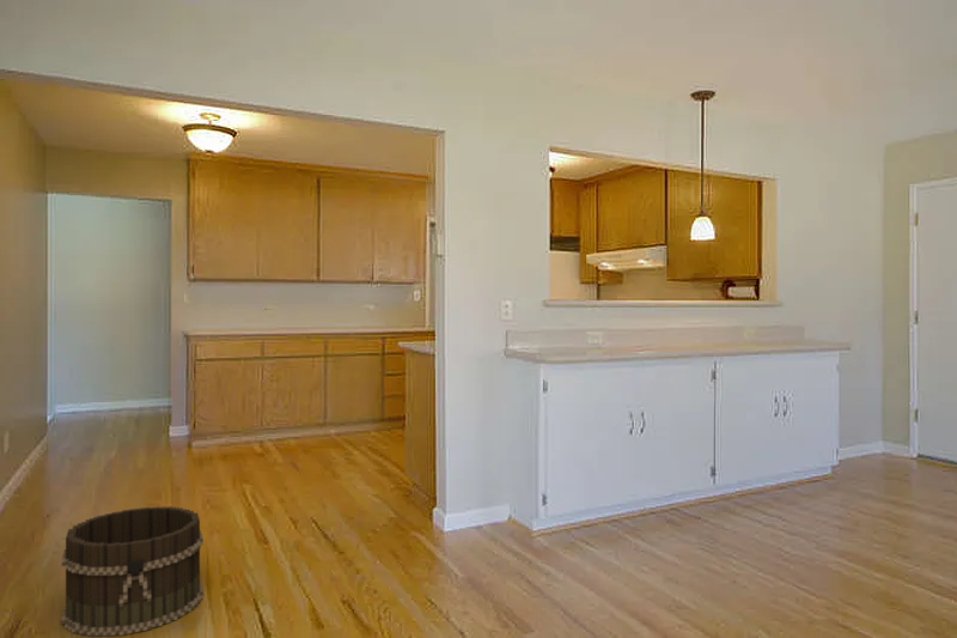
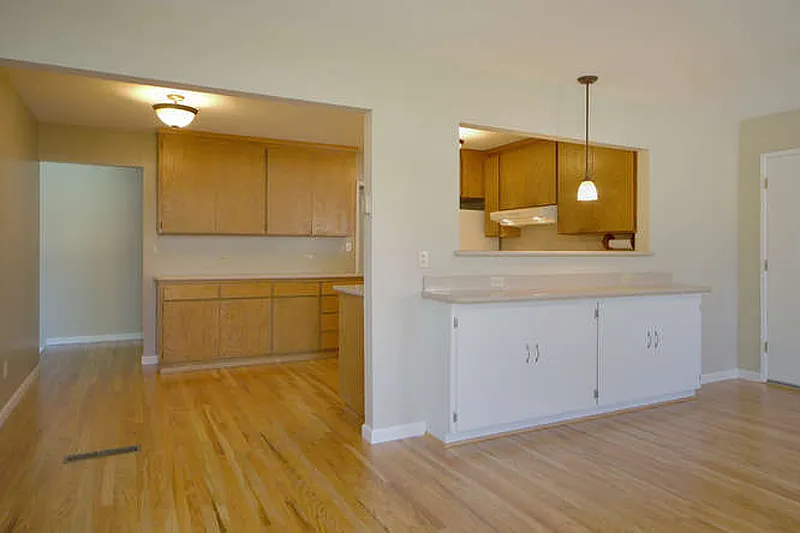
- bucket [61,505,205,638]
